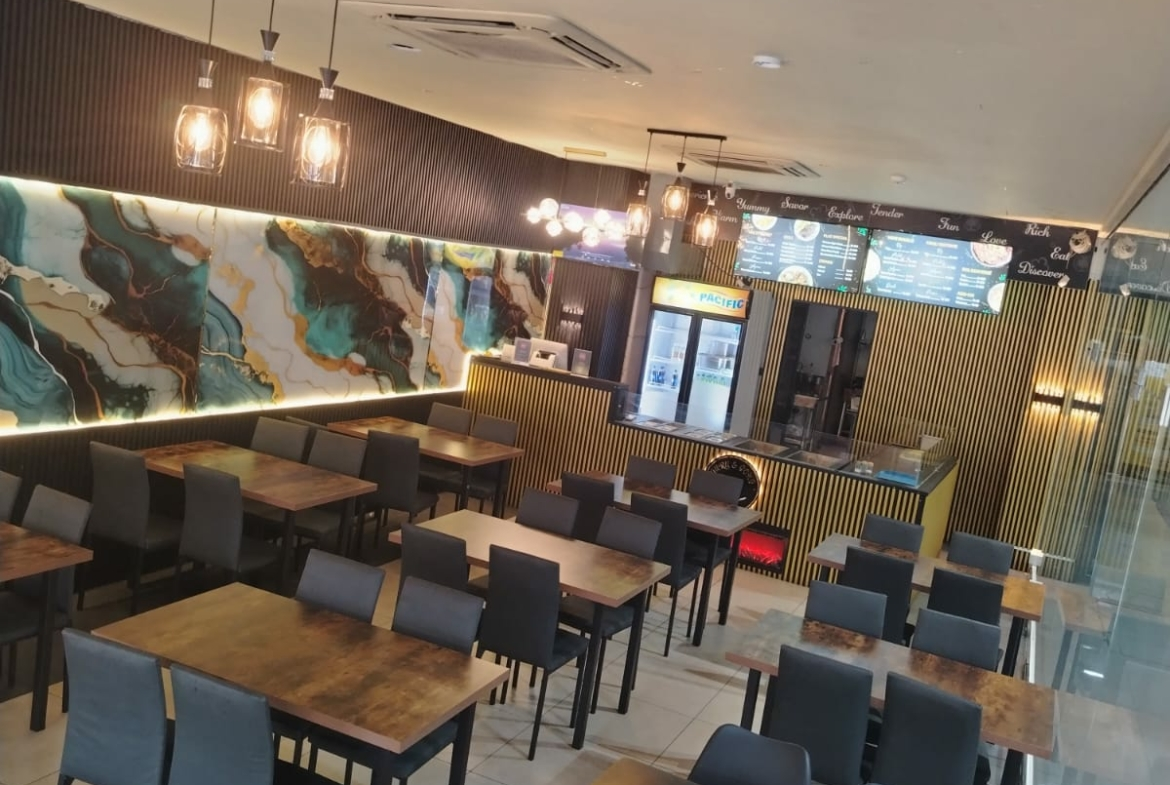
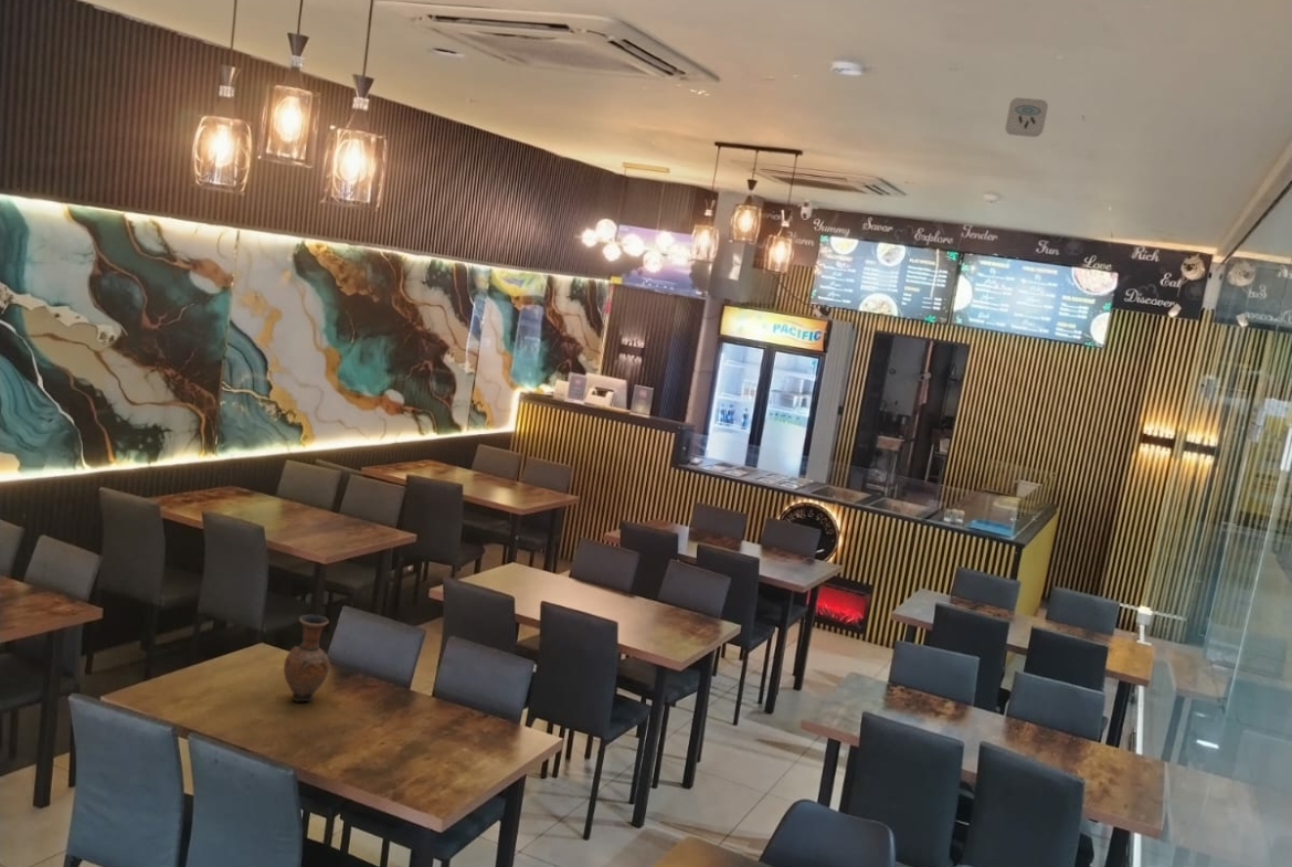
+ smoke detector [1004,97,1049,138]
+ vase [283,613,331,704]
